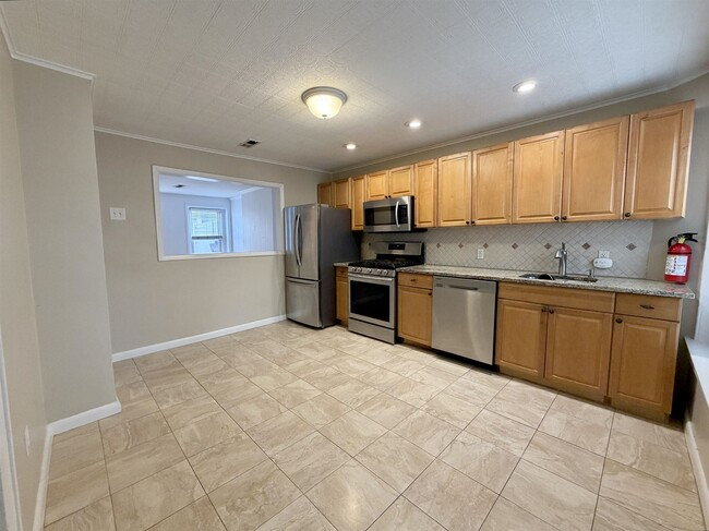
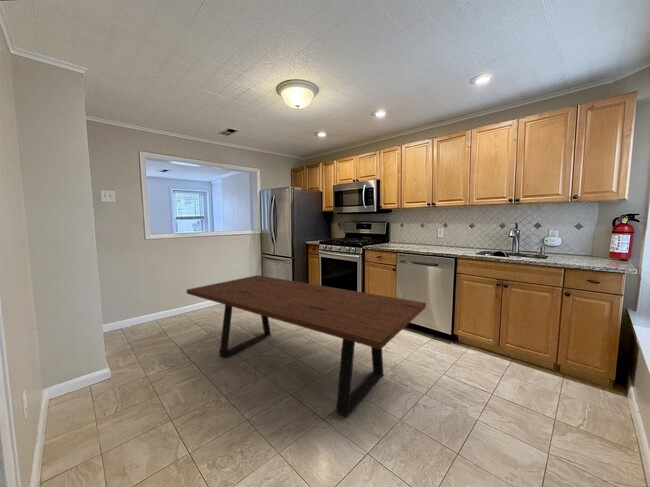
+ dining table [186,274,427,418]
